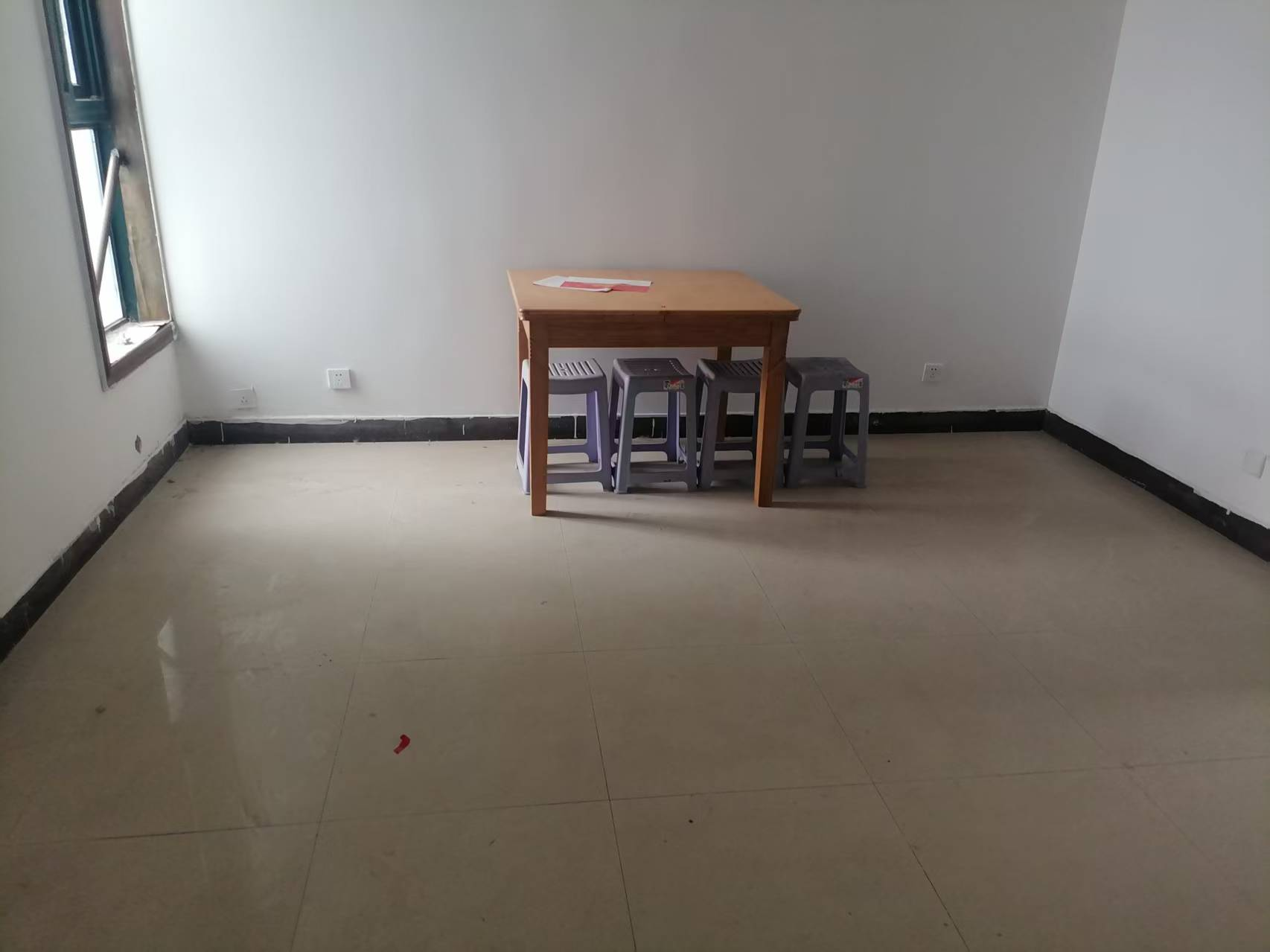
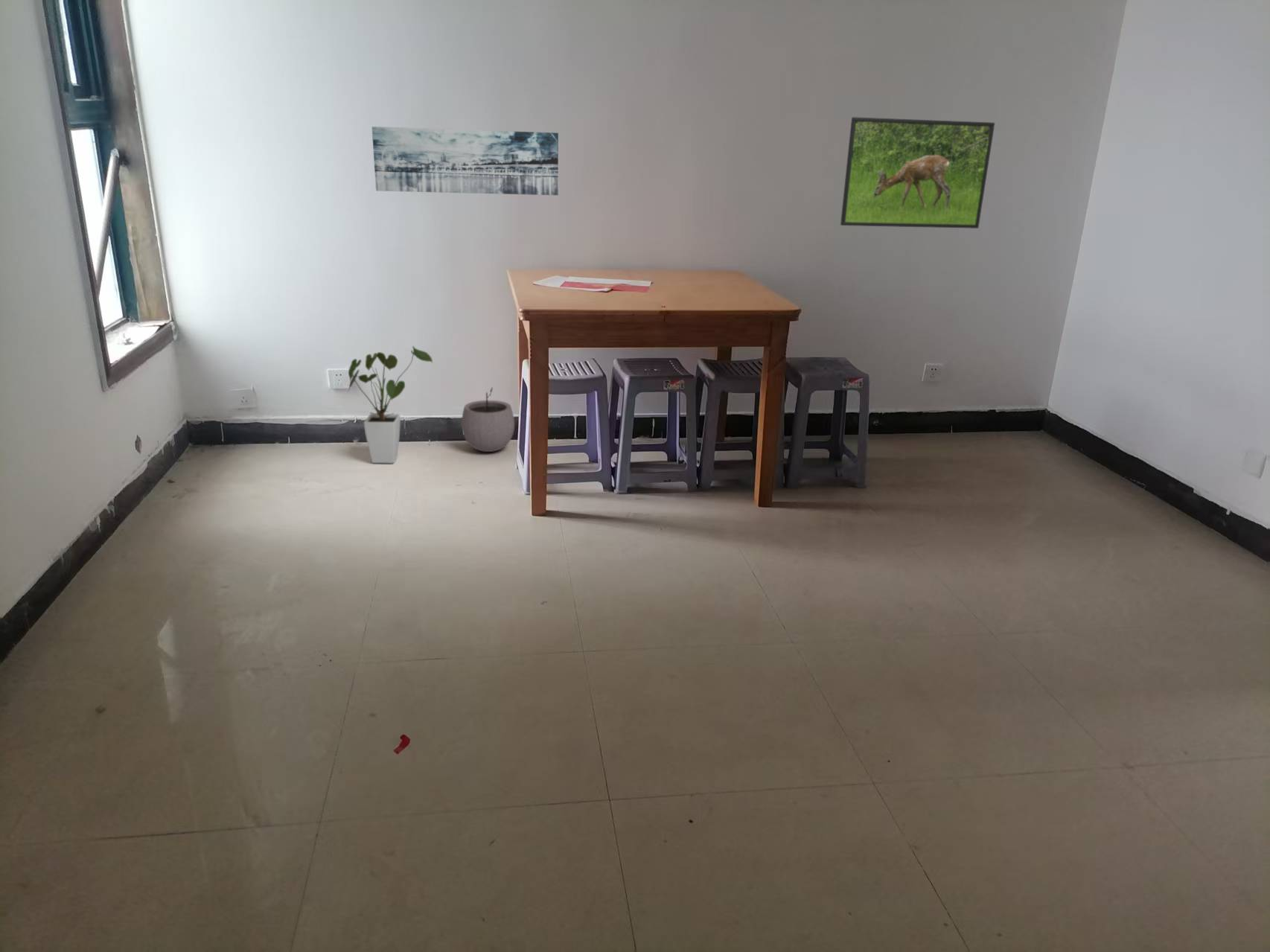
+ wall art [371,126,559,196]
+ plant pot [461,386,515,453]
+ house plant [348,345,434,464]
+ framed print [840,116,995,229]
